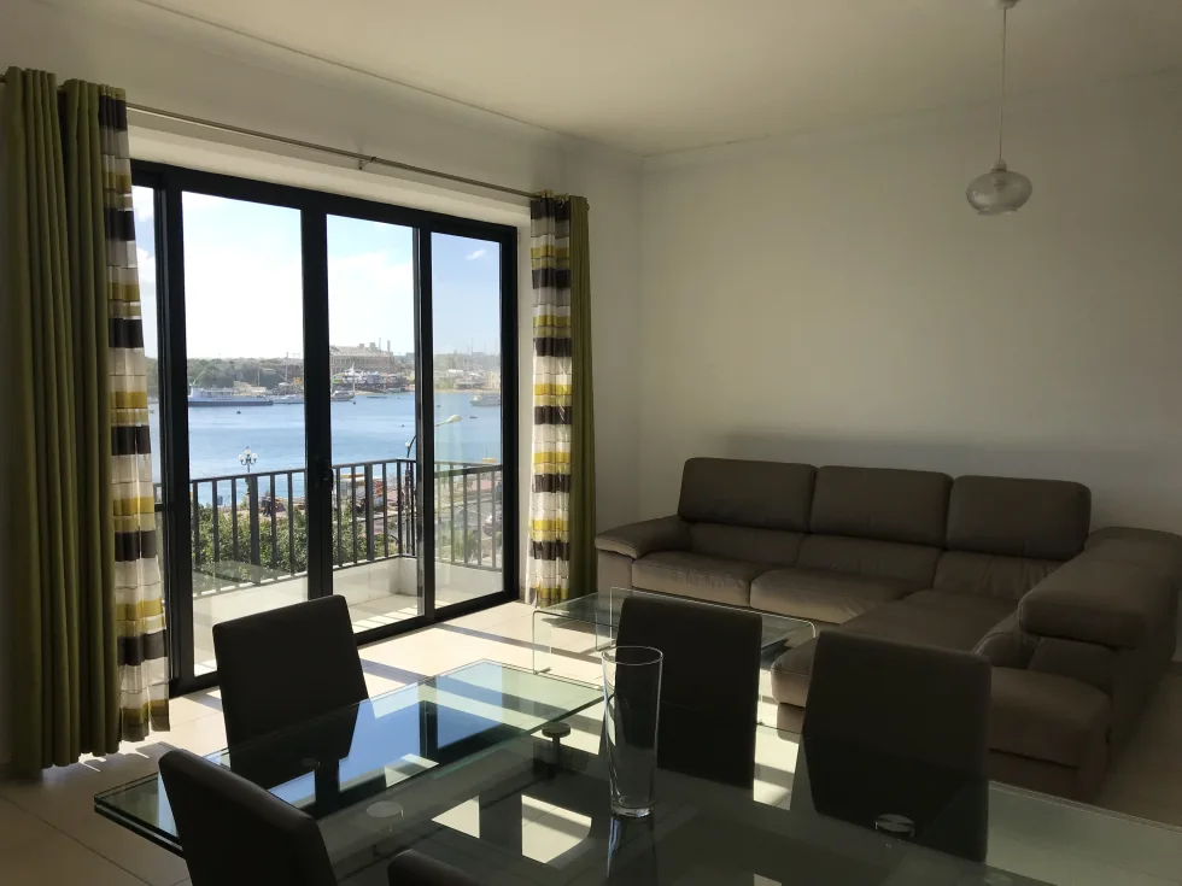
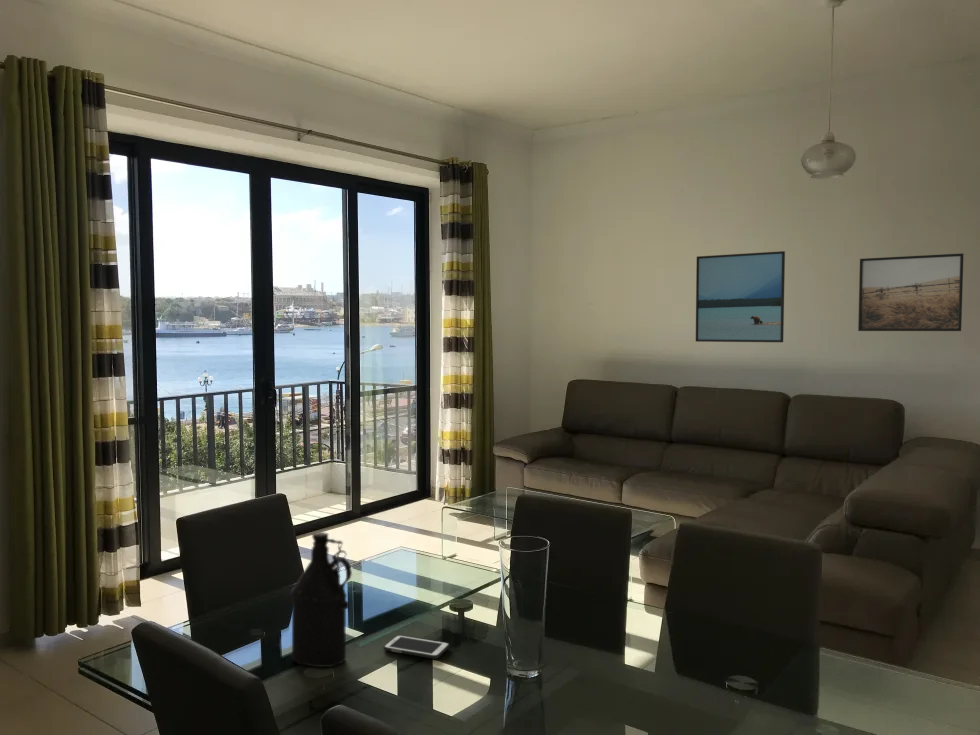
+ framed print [695,250,786,343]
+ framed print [857,252,965,332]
+ bottle [288,531,353,668]
+ cell phone [382,634,450,660]
